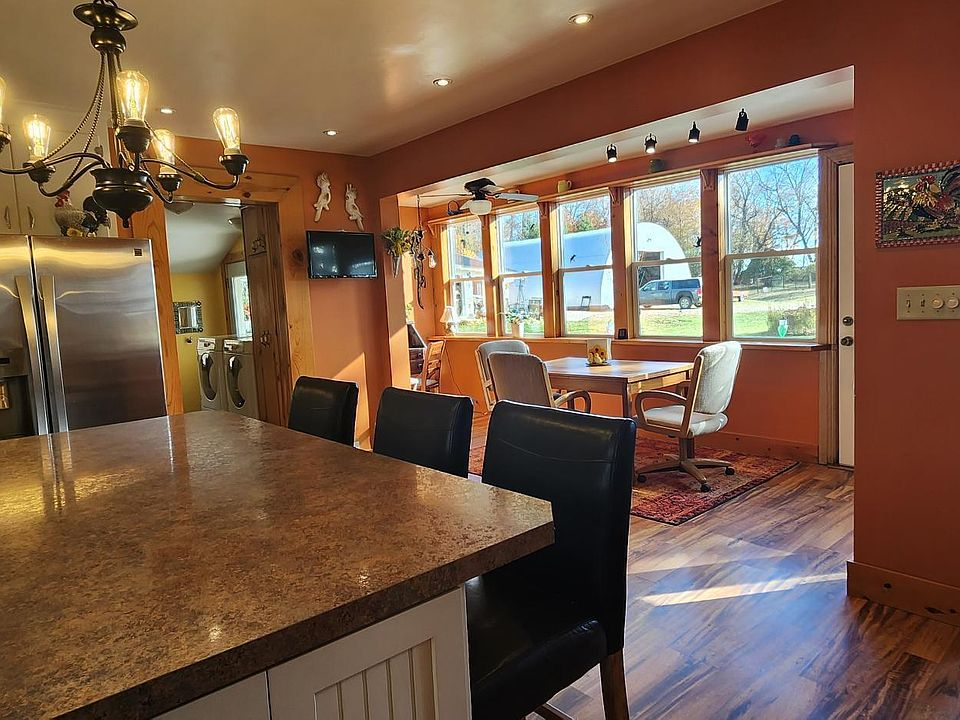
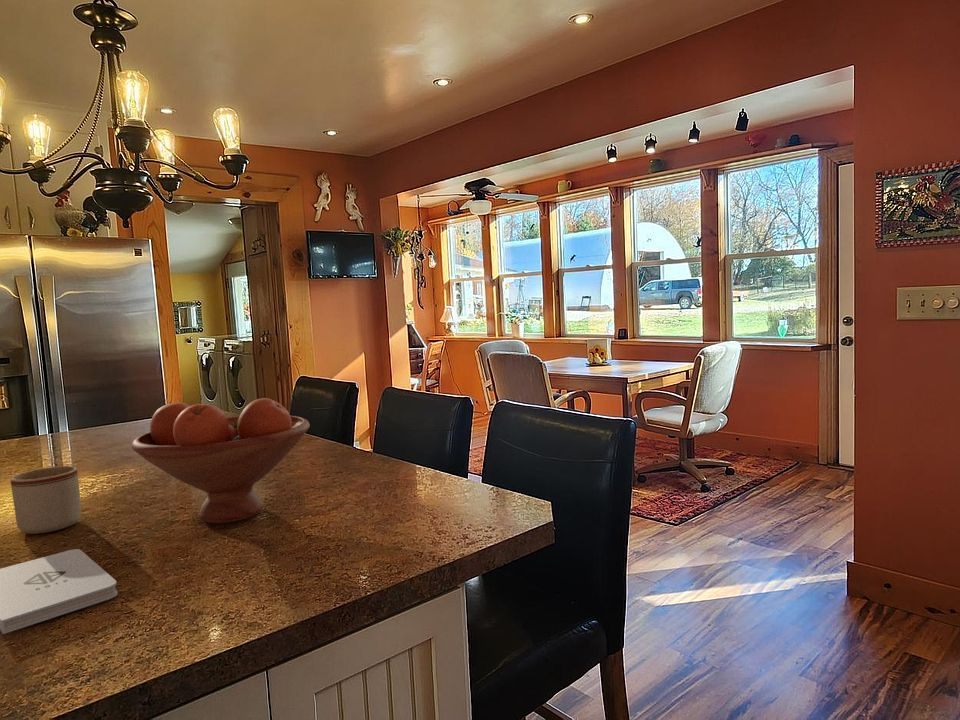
+ notepad [0,548,119,635]
+ mug [10,465,82,535]
+ fruit bowl [131,397,311,524]
